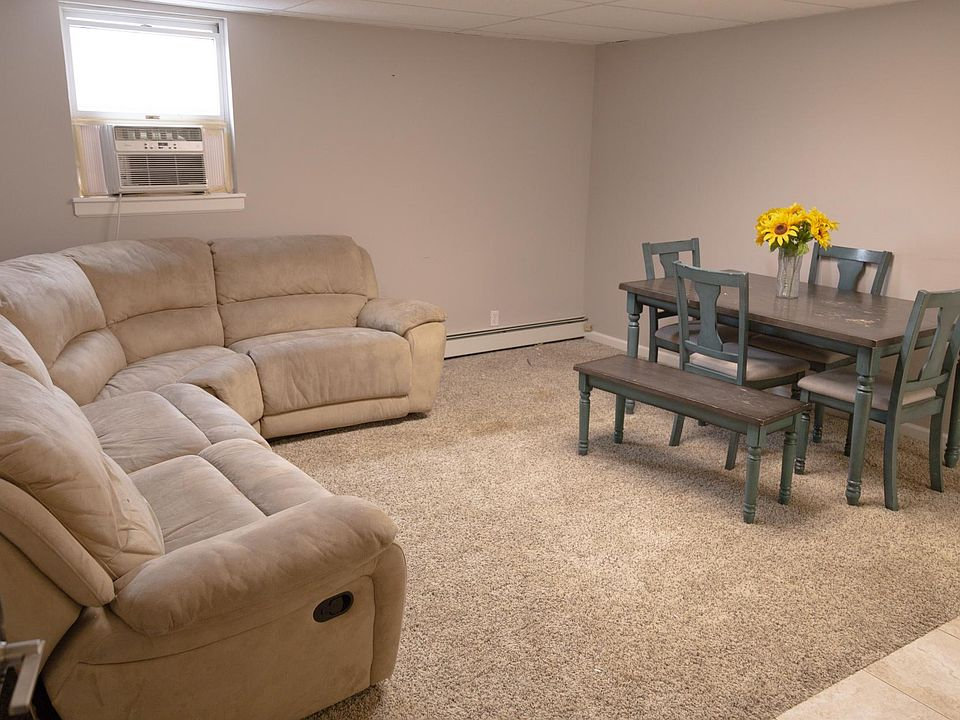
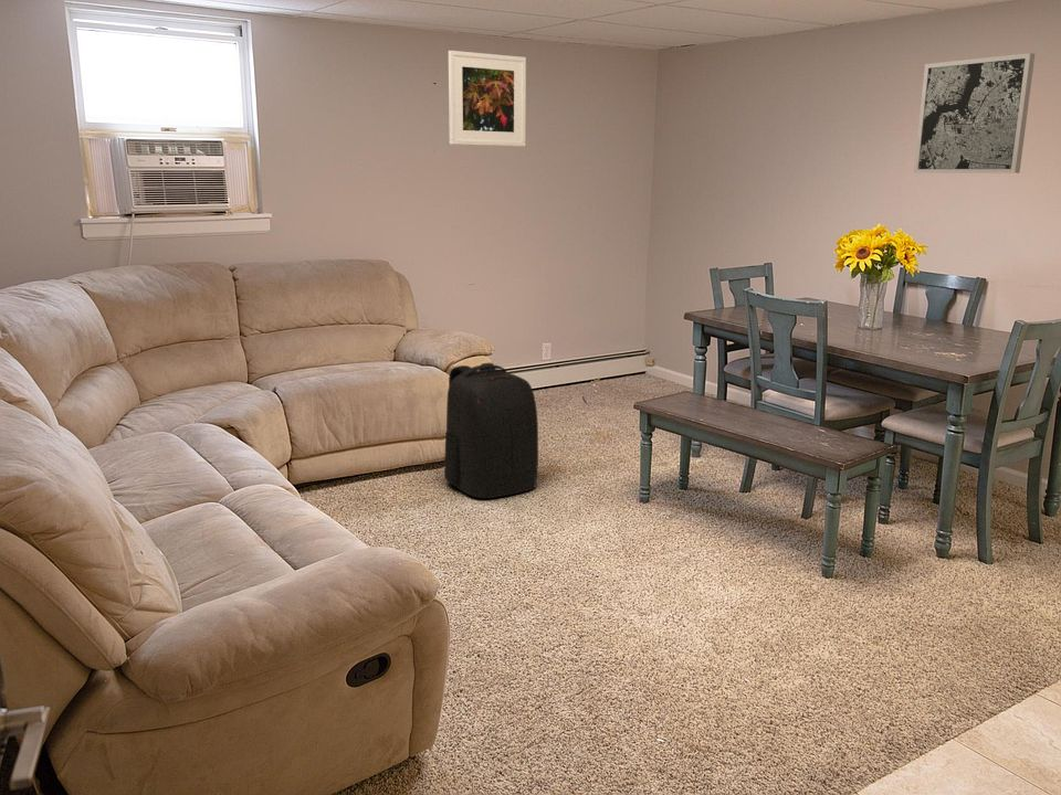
+ wall art [913,52,1036,174]
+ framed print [448,50,527,148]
+ backpack [443,362,539,499]
